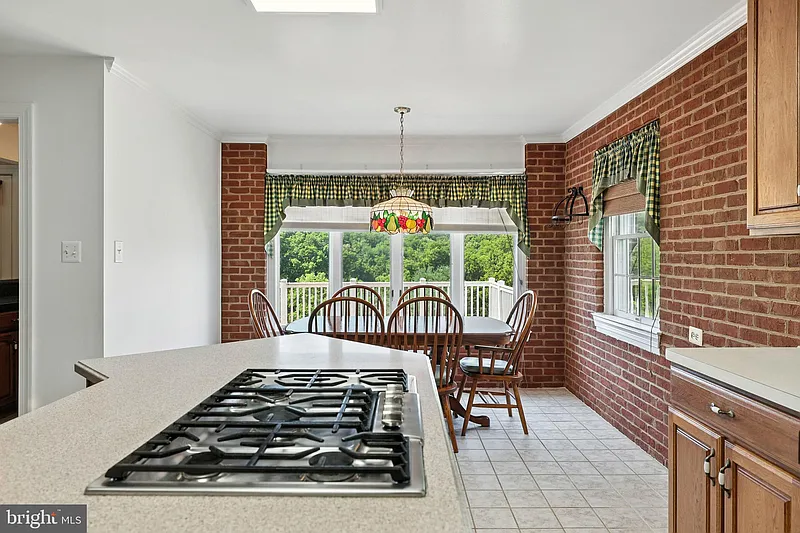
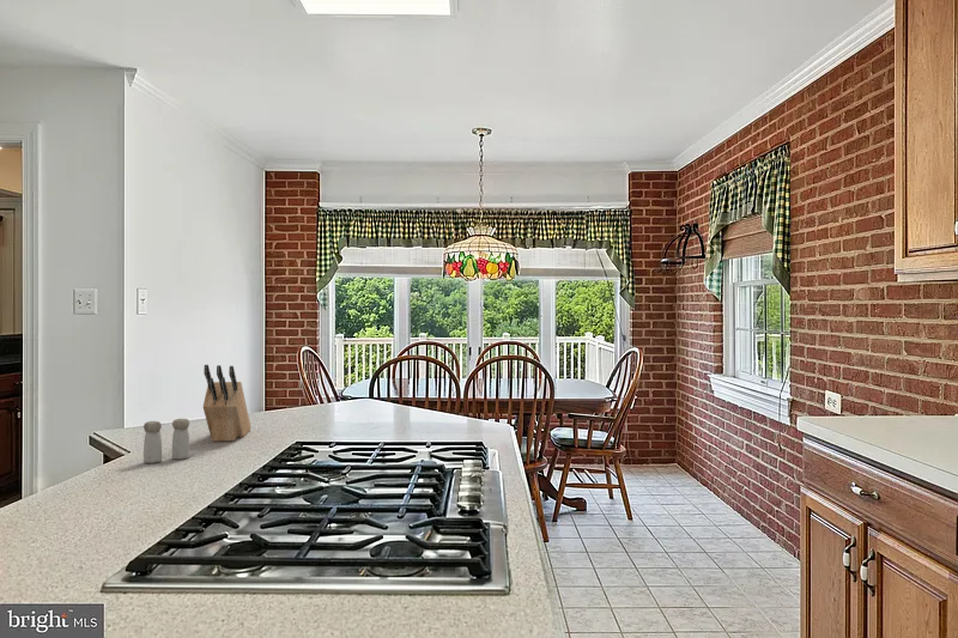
+ salt and pepper shaker [143,418,190,464]
+ knife block [202,364,253,443]
